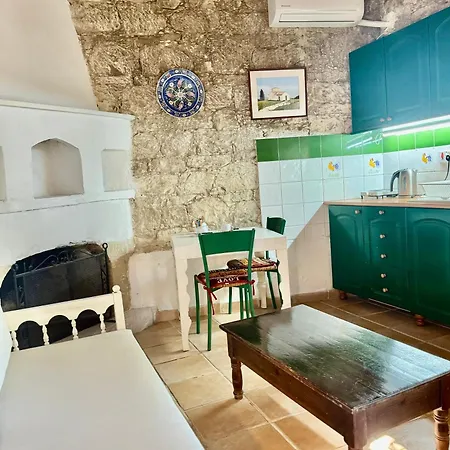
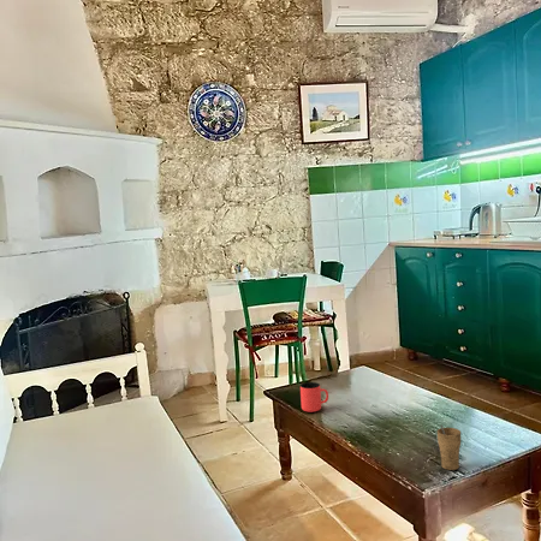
+ cup [299,381,329,414]
+ cup [436,423,462,471]
